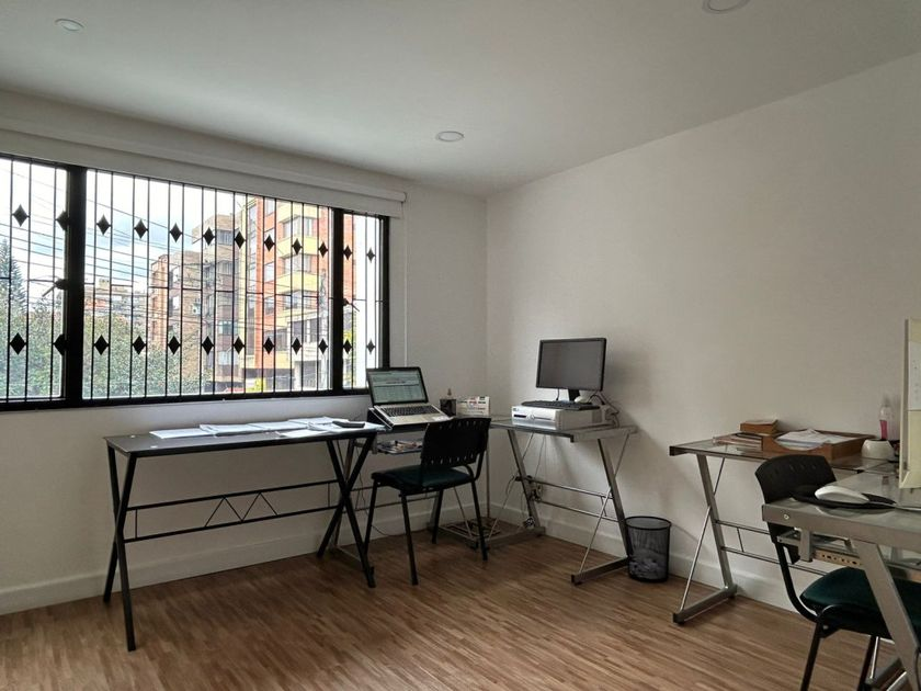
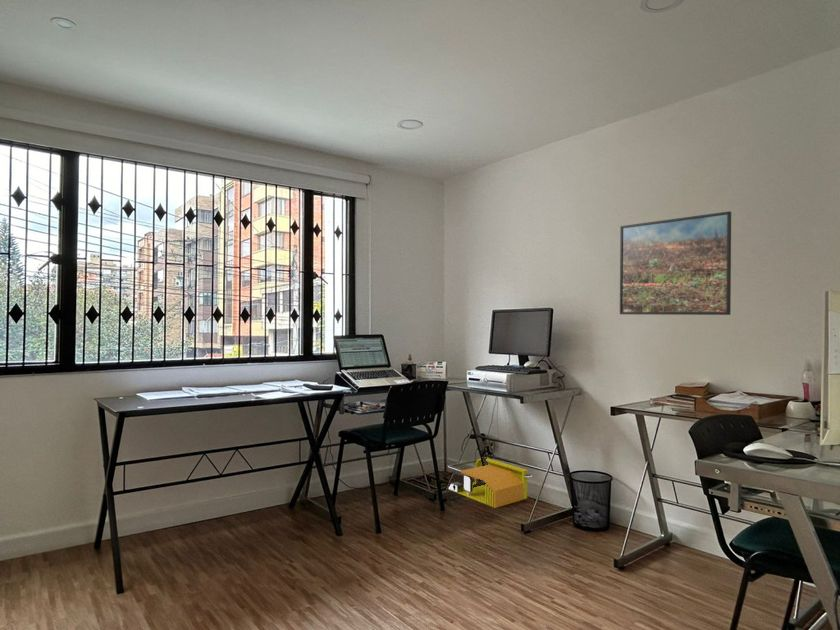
+ storage bin [447,457,533,509]
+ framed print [619,210,732,316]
